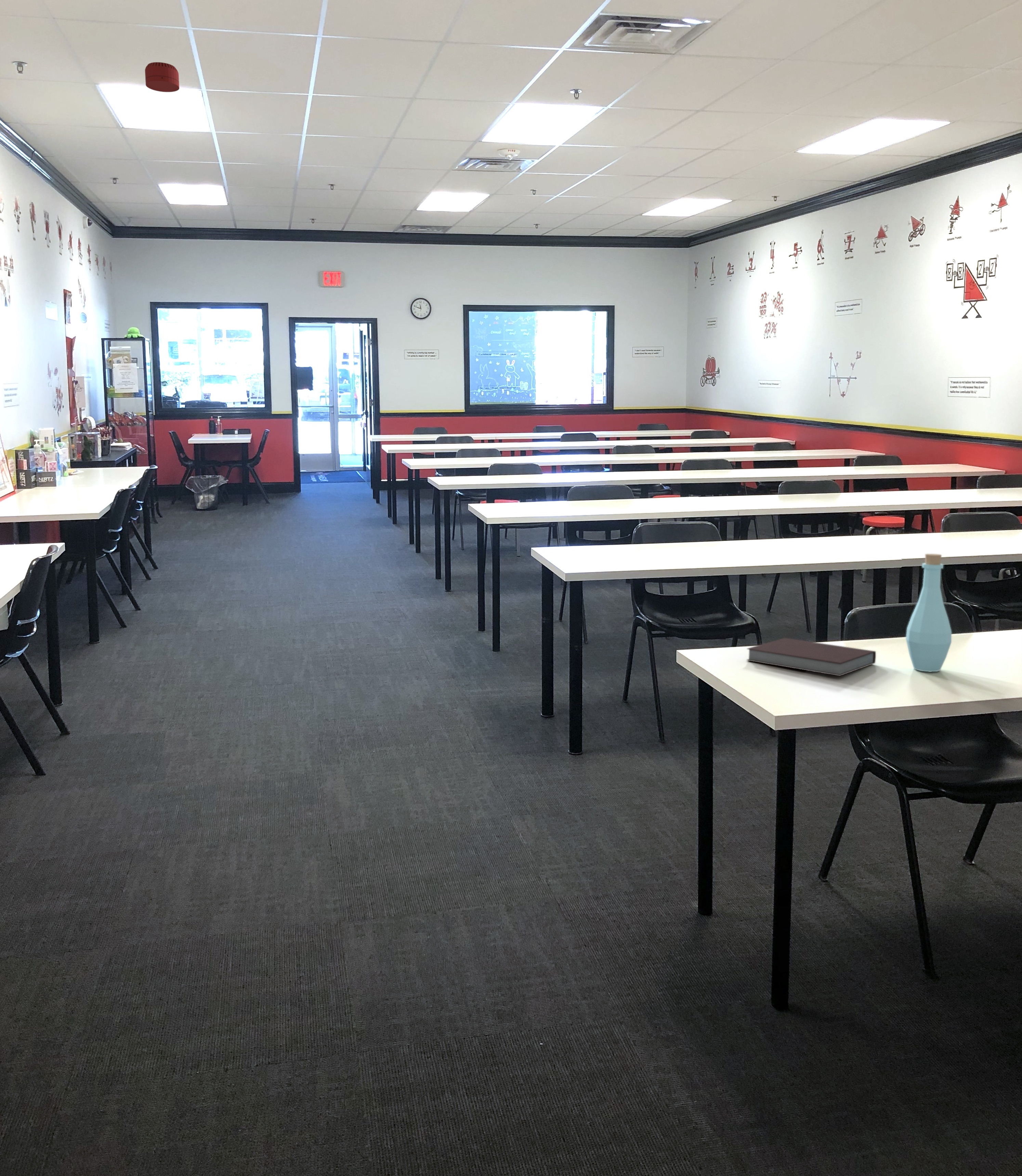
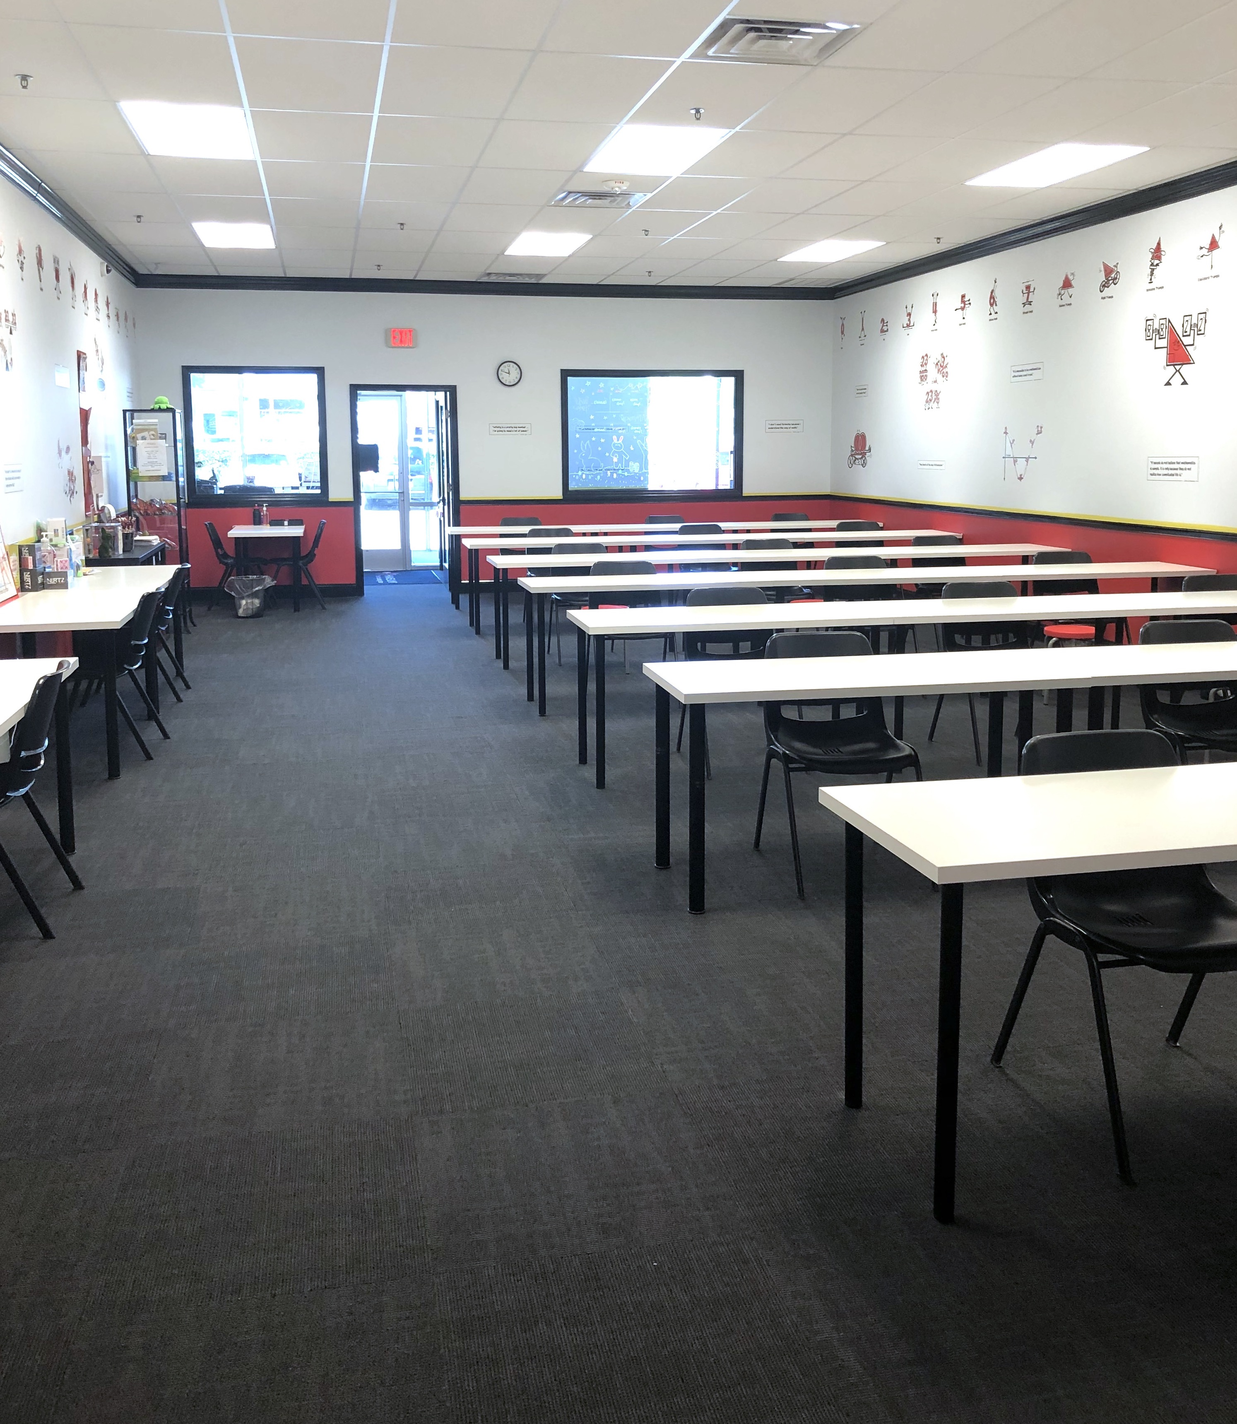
- notebook [746,637,876,676]
- smoke detector [145,62,180,92]
- bottle [905,553,952,672]
